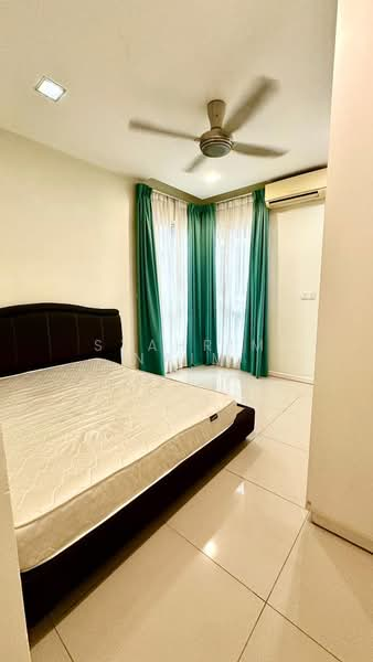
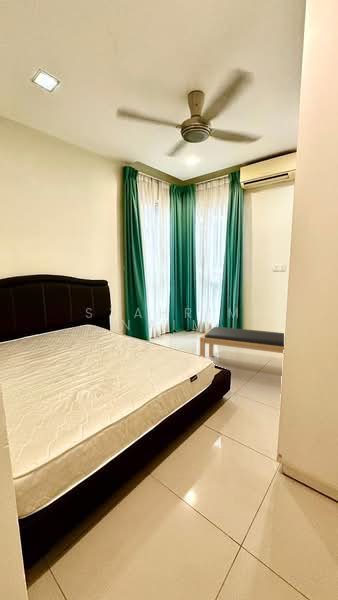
+ bench [199,326,285,358]
